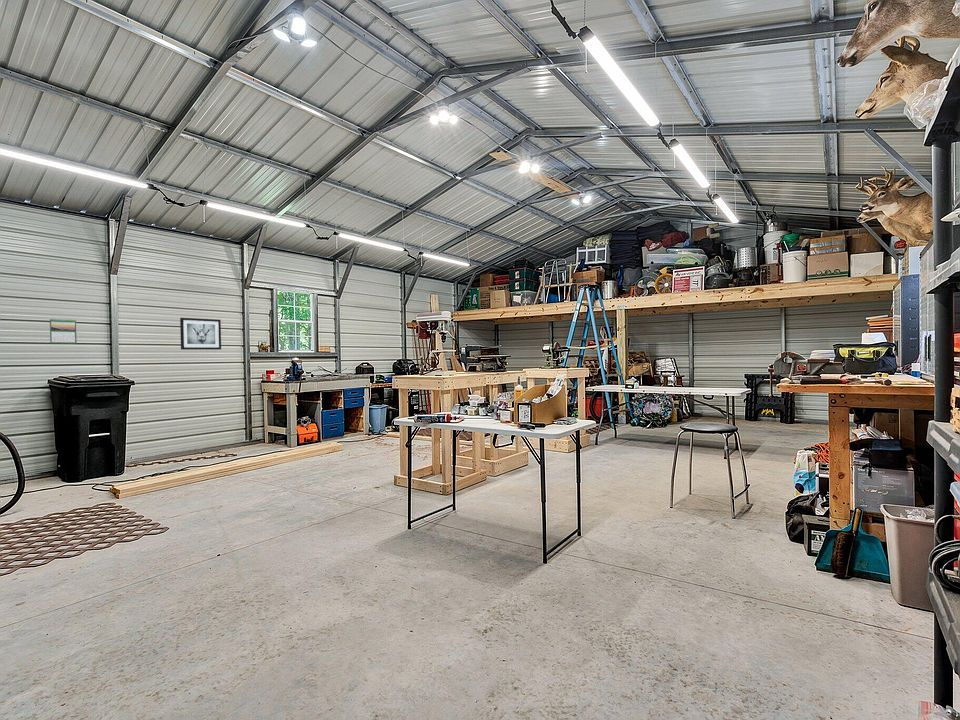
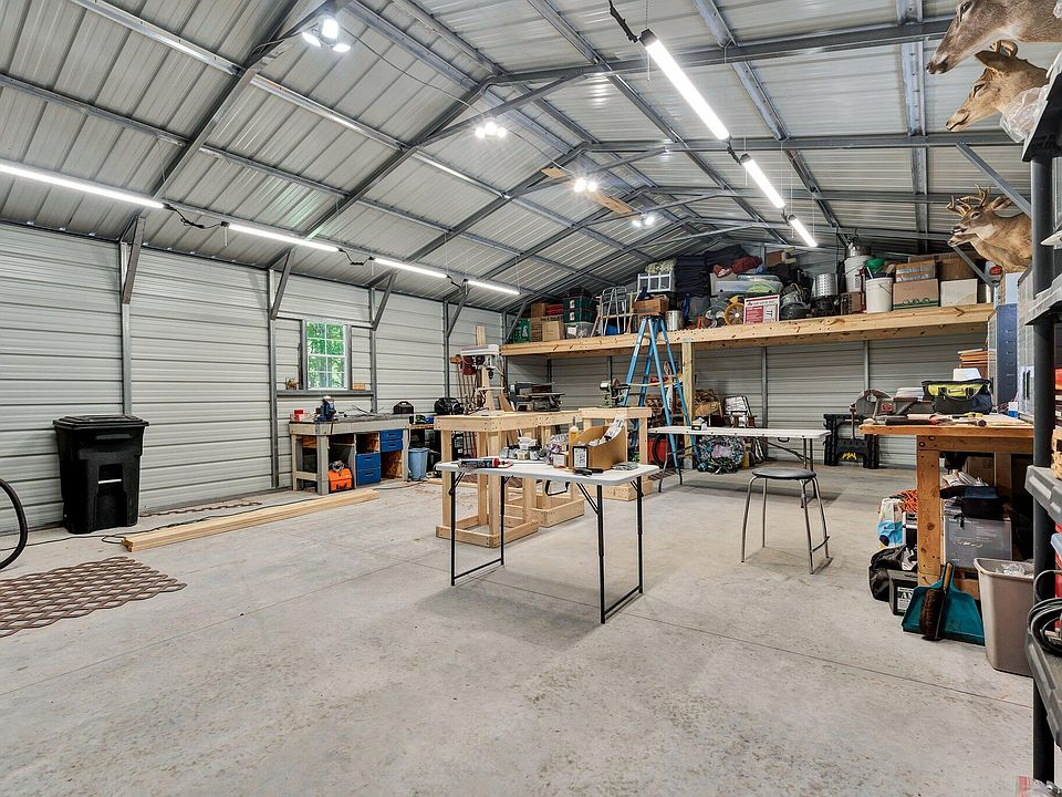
- calendar [49,318,77,345]
- wall art [179,317,222,351]
